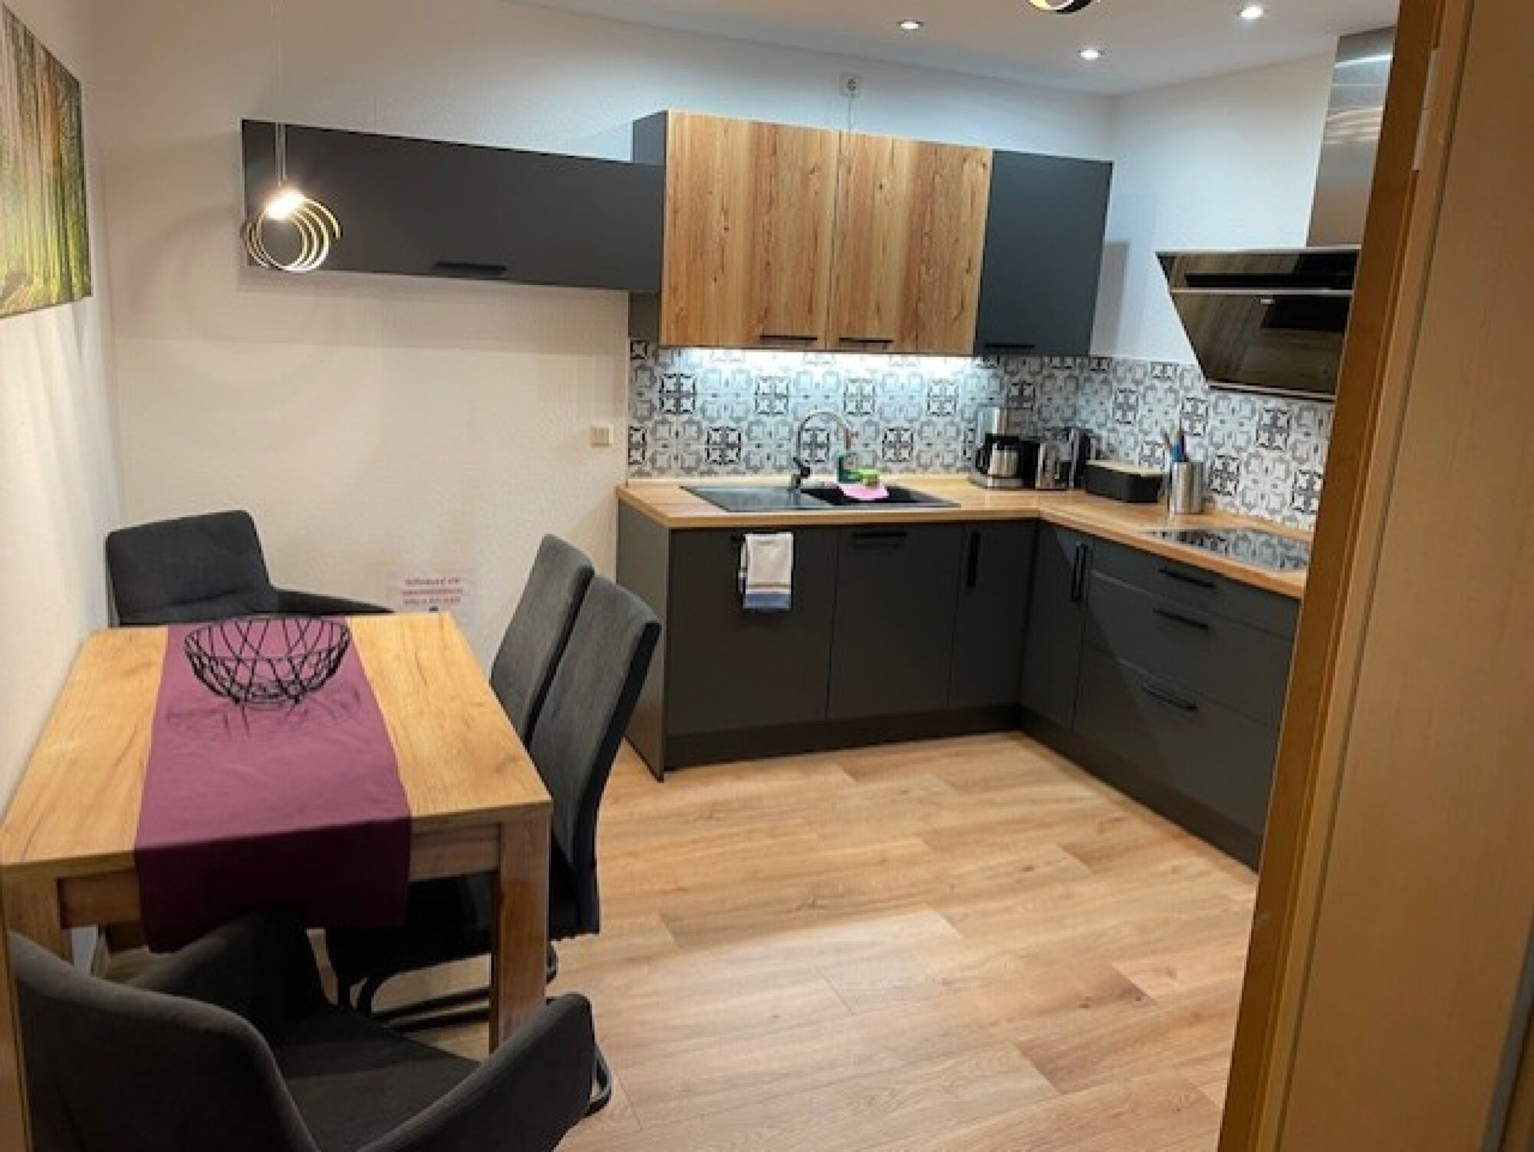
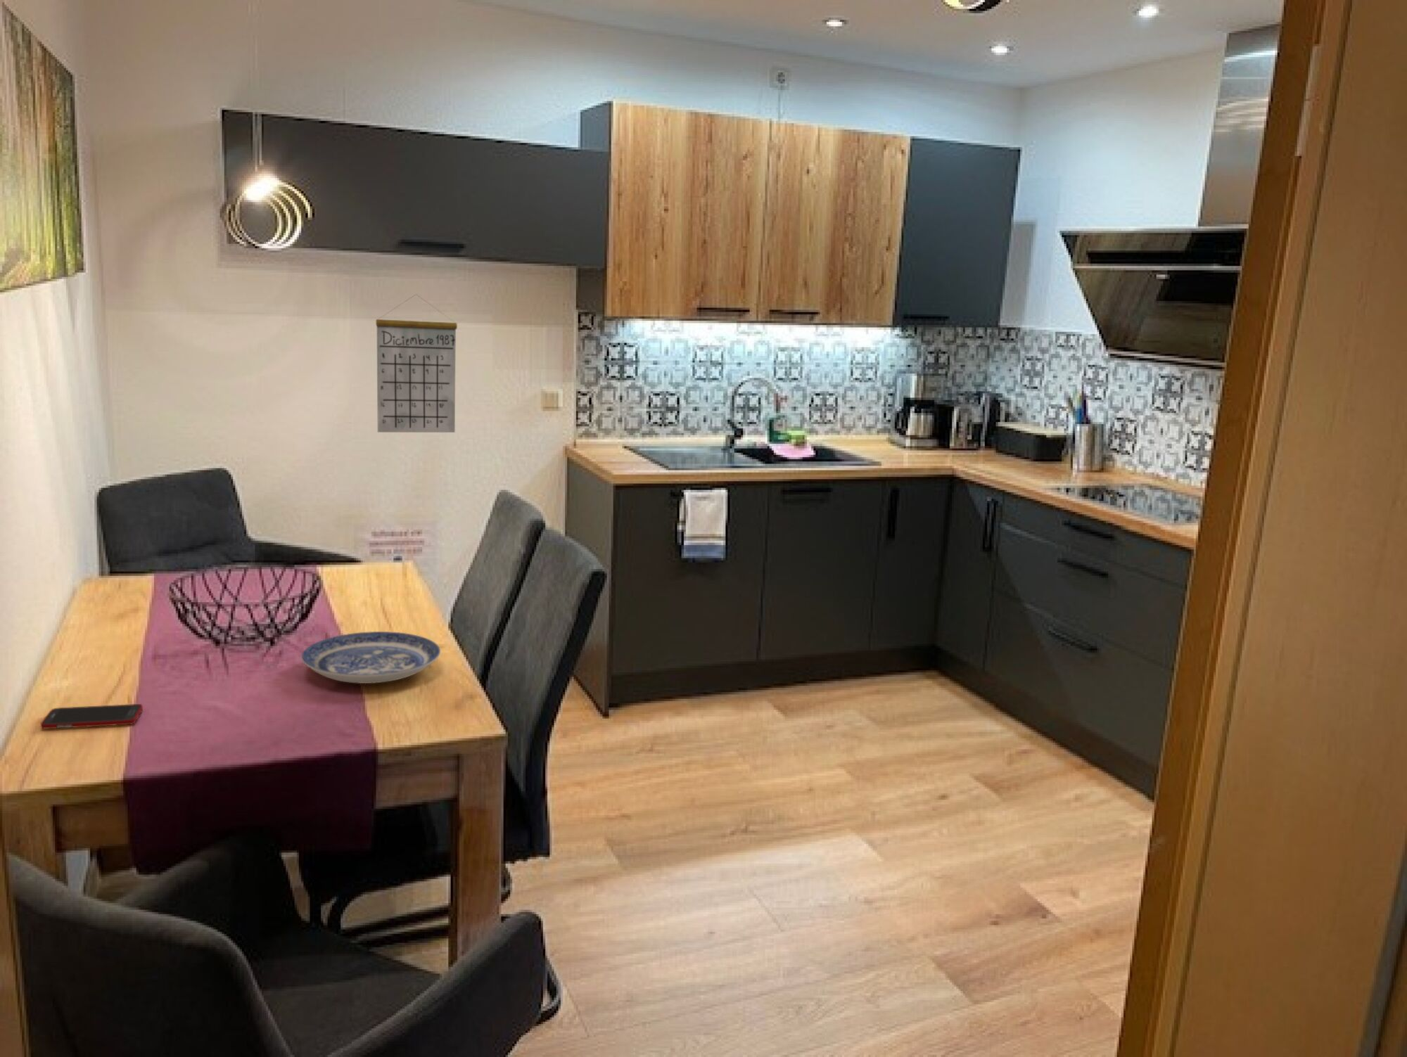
+ plate [301,631,441,684]
+ cell phone [39,703,143,729]
+ calendar [375,293,458,433]
